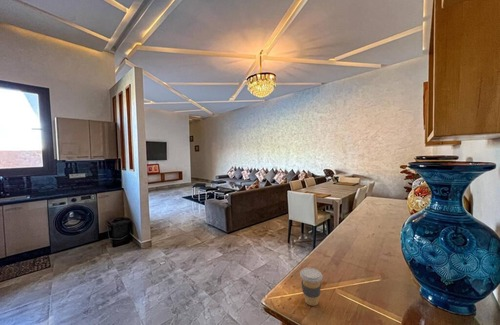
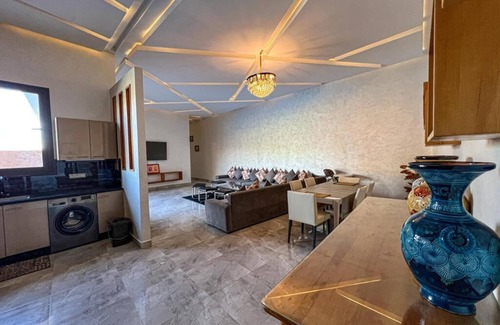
- coffee cup [299,267,323,307]
